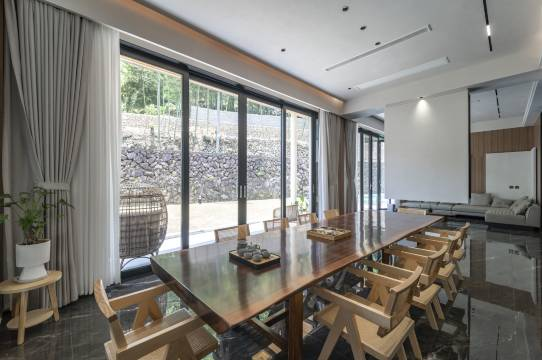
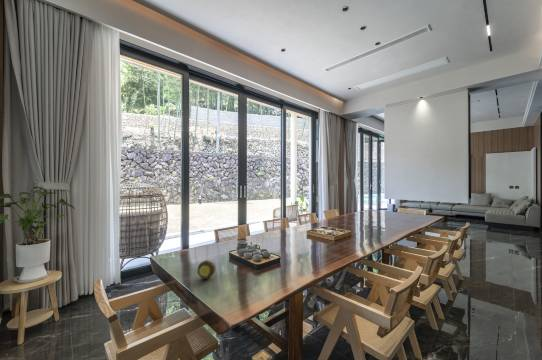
+ fruit [196,259,217,280]
